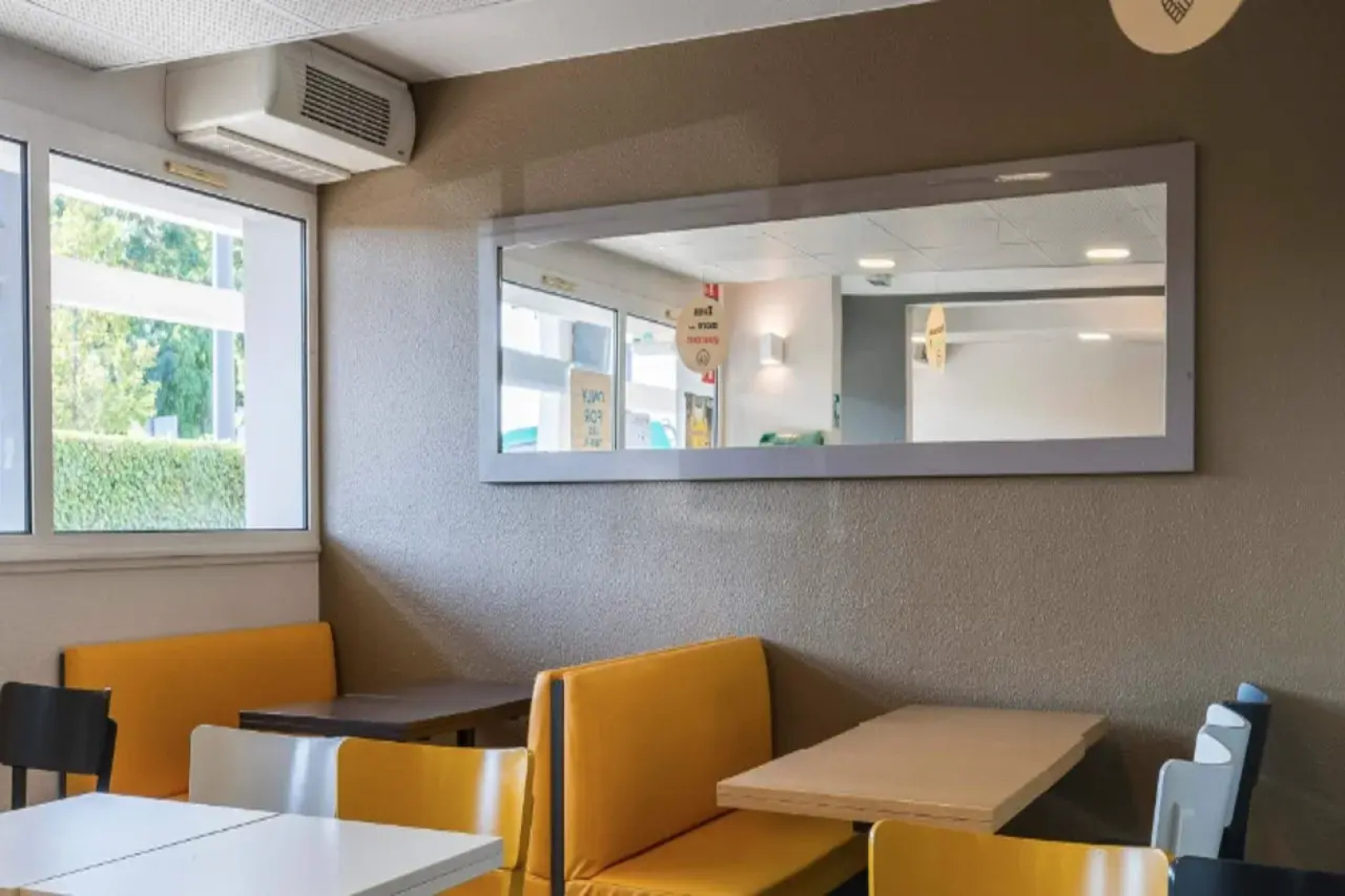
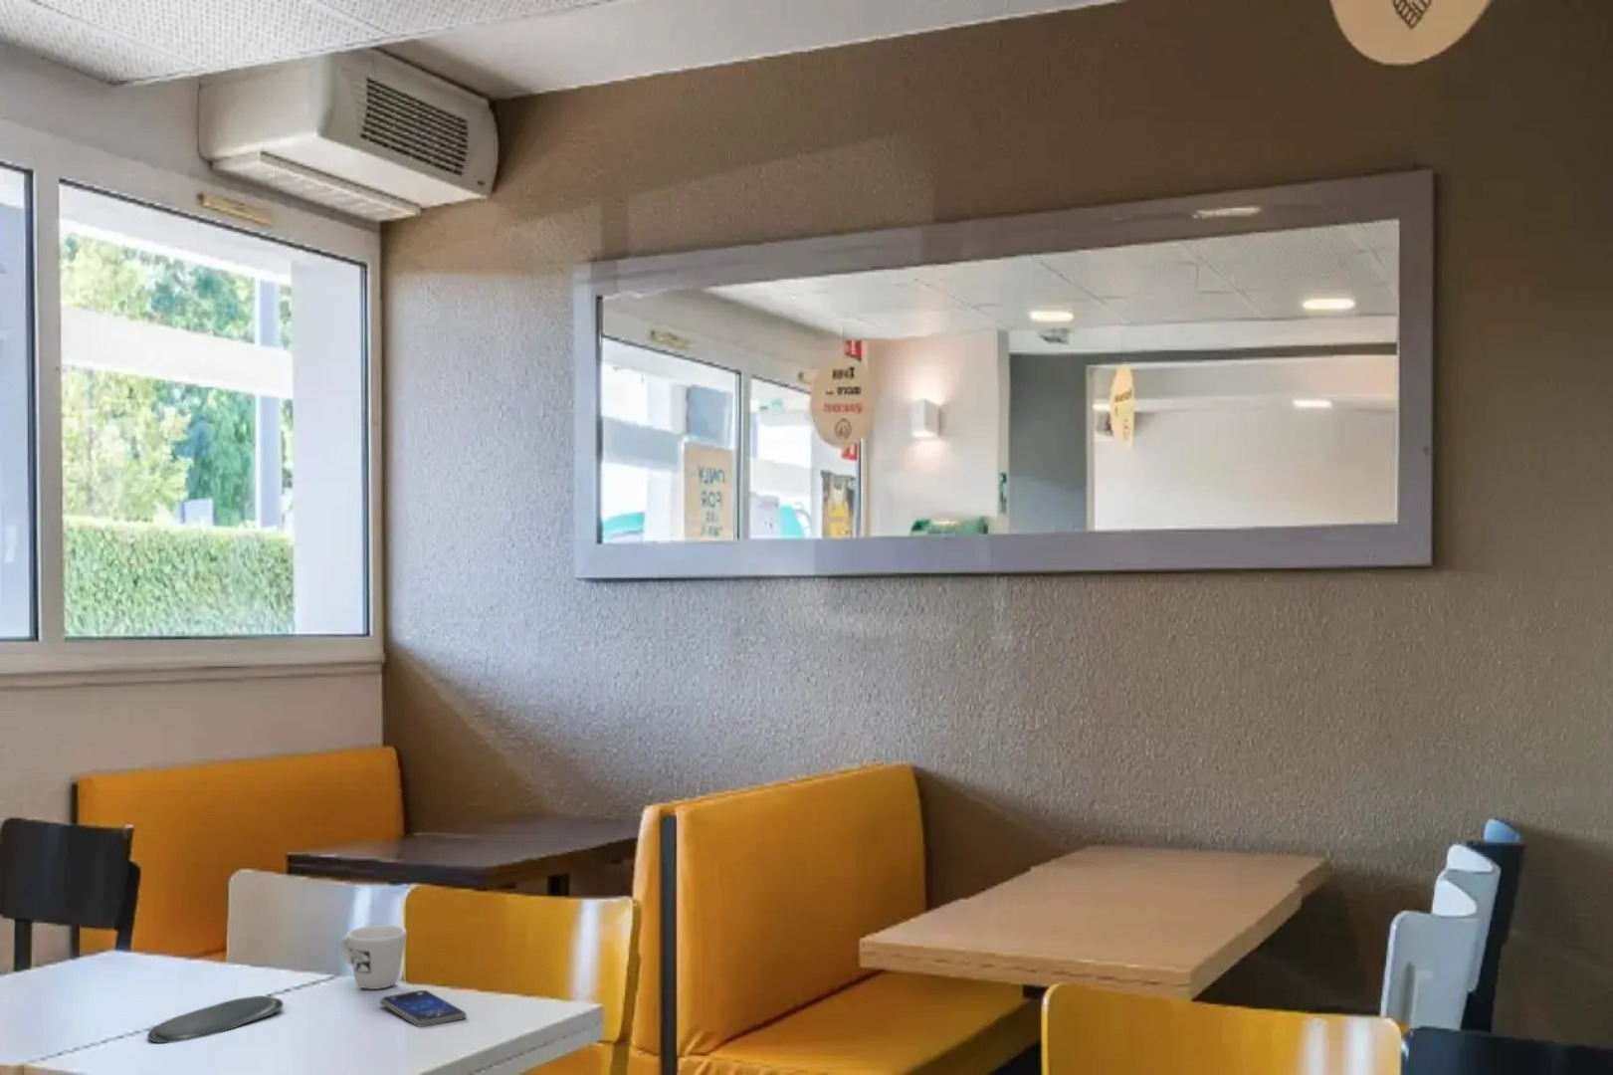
+ oval tray [146,996,284,1044]
+ smartphone [379,990,468,1028]
+ mug [339,924,408,990]
